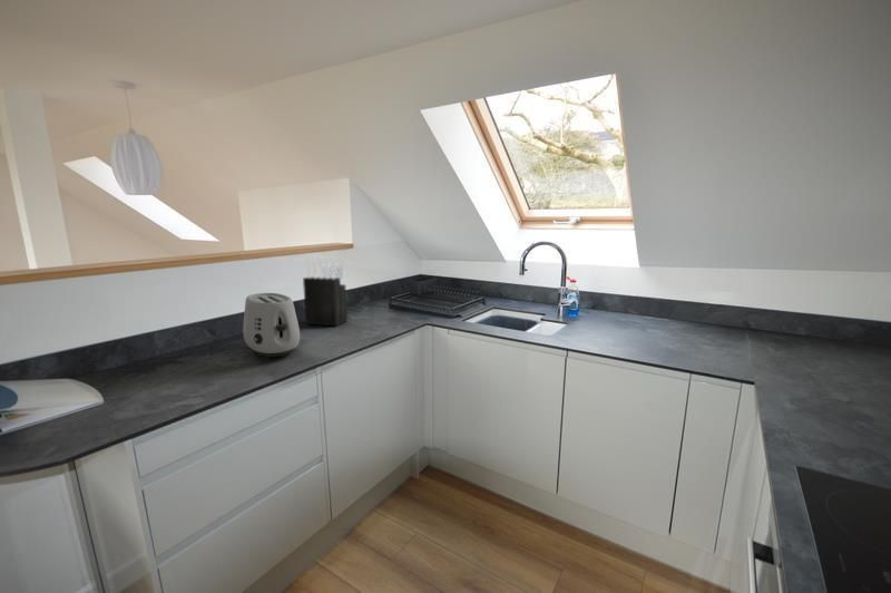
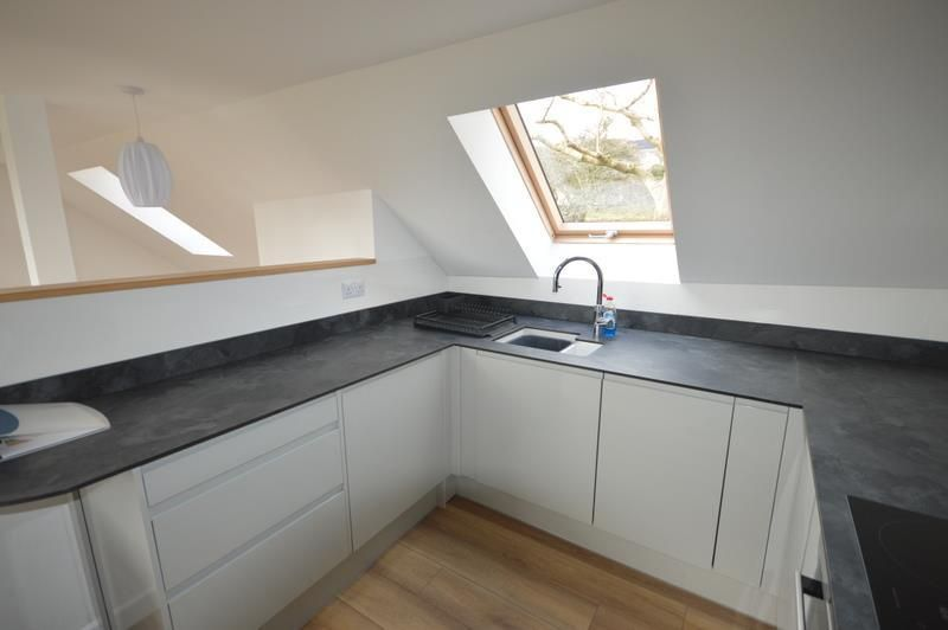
- toaster [242,292,301,359]
- knife block [302,253,349,327]
